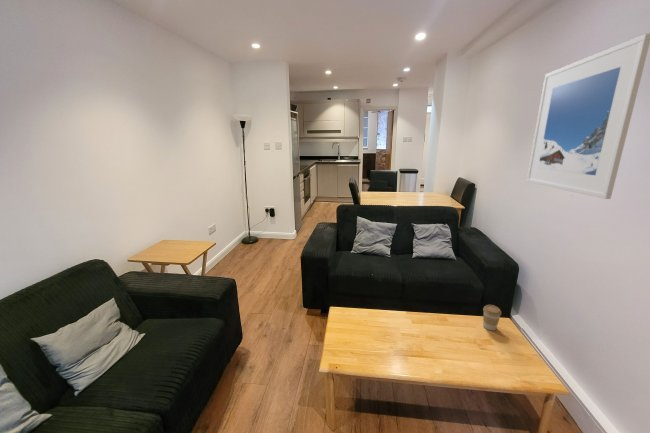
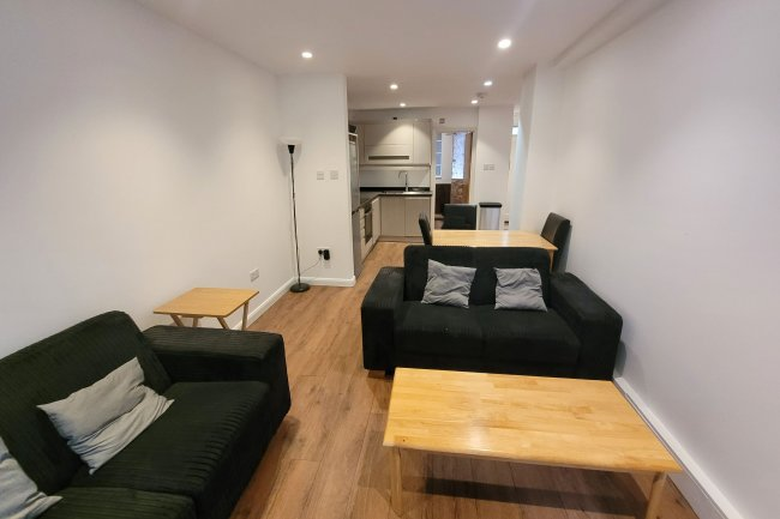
- coffee cup [482,304,502,332]
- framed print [526,32,650,200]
